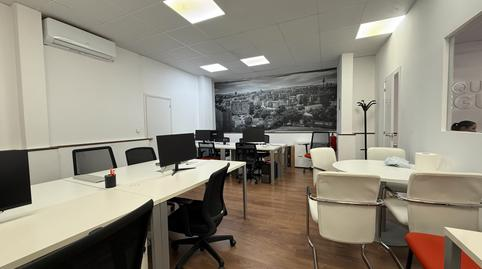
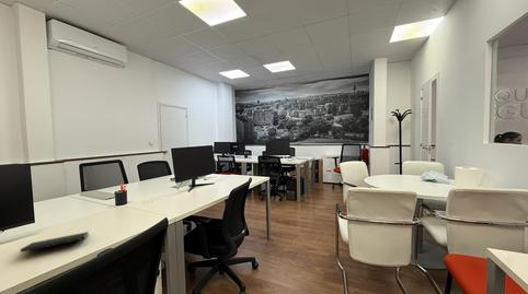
+ notepad [20,231,90,254]
